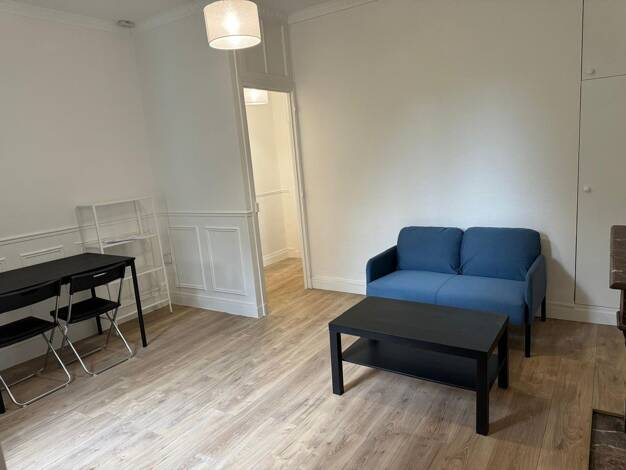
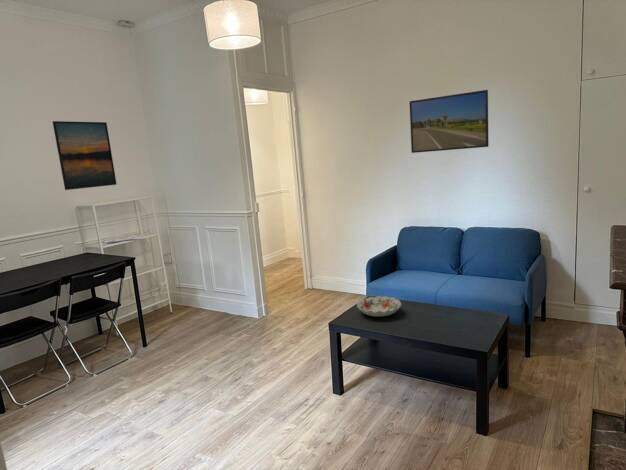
+ decorative bowl [356,295,402,318]
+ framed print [408,89,490,154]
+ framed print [52,120,117,191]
